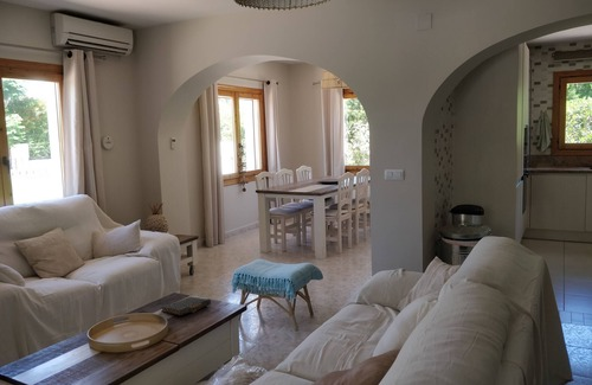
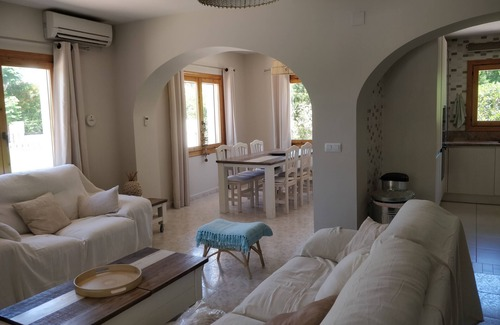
- book [160,295,212,316]
